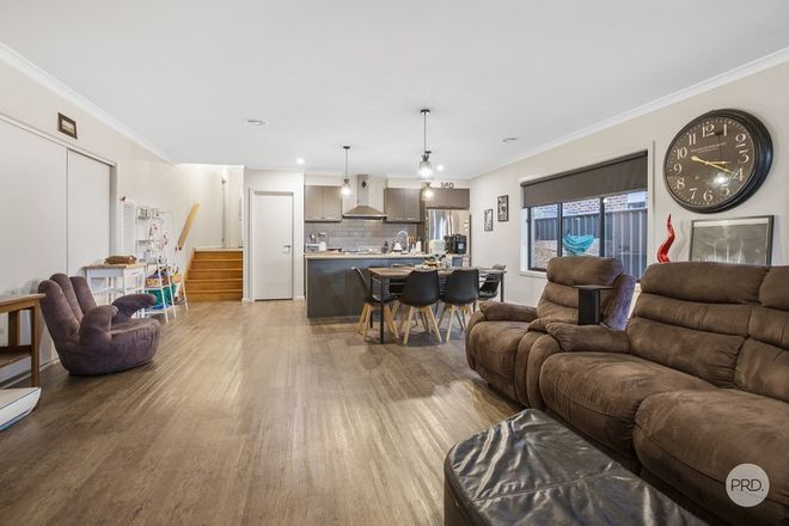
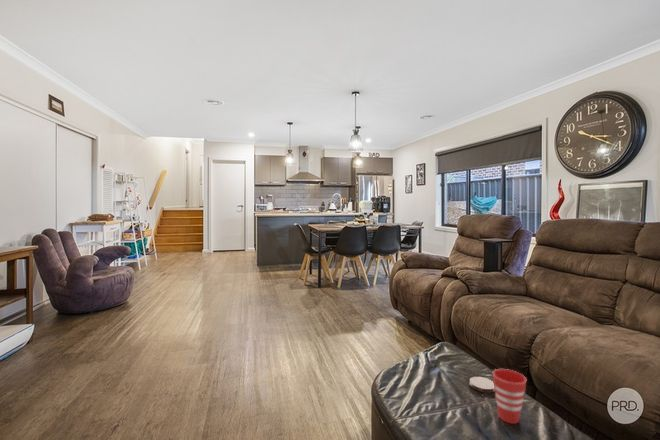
+ cup [492,368,527,425]
+ coaster [469,376,495,394]
